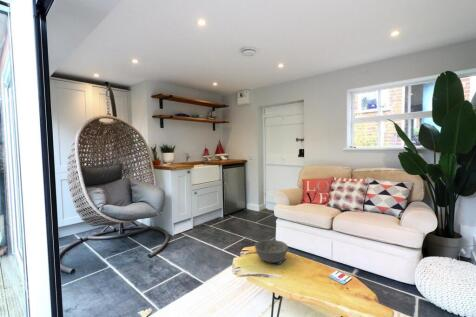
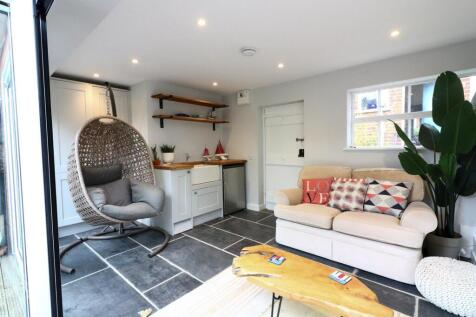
- bowl [254,239,289,264]
